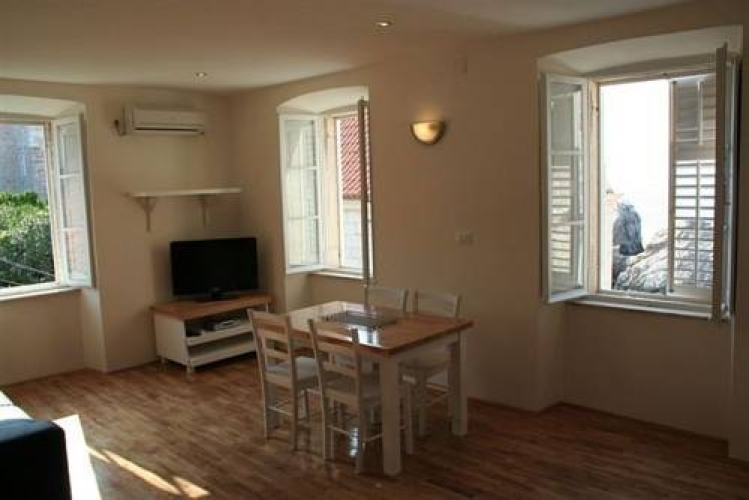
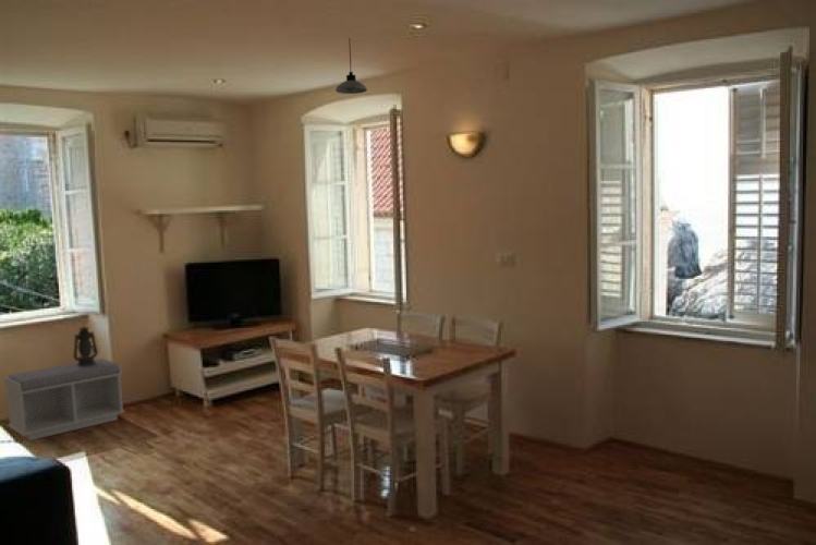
+ lantern [72,326,100,366]
+ pendant light [334,37,368,95]
+ bench [3,358,125,441]
